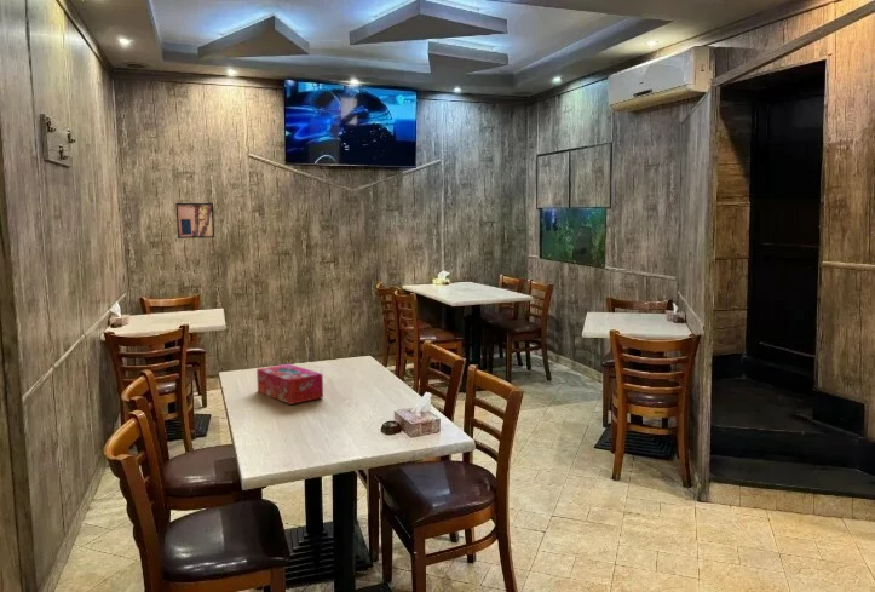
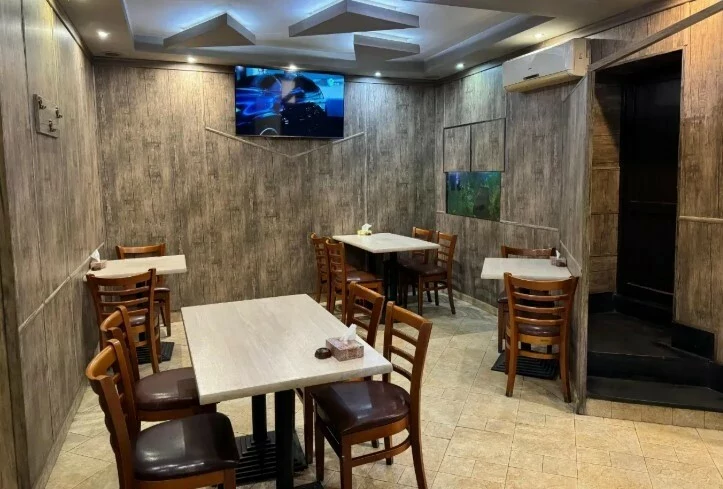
- tissue box [255,363,324,406]
- wall art [175,202,215,240]
